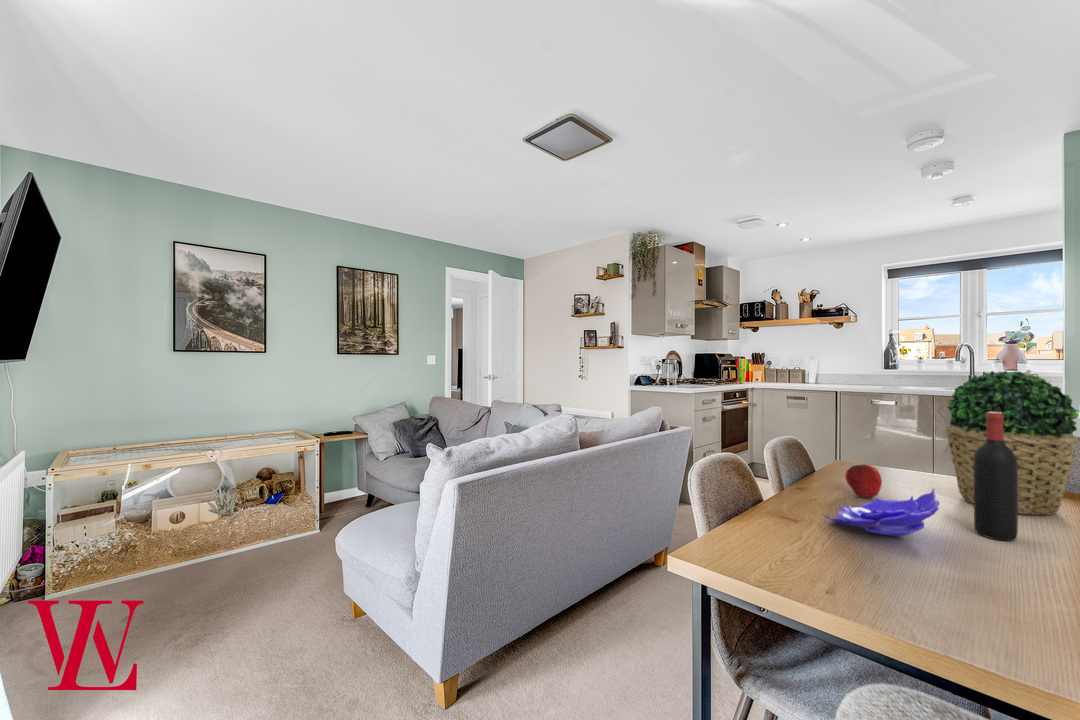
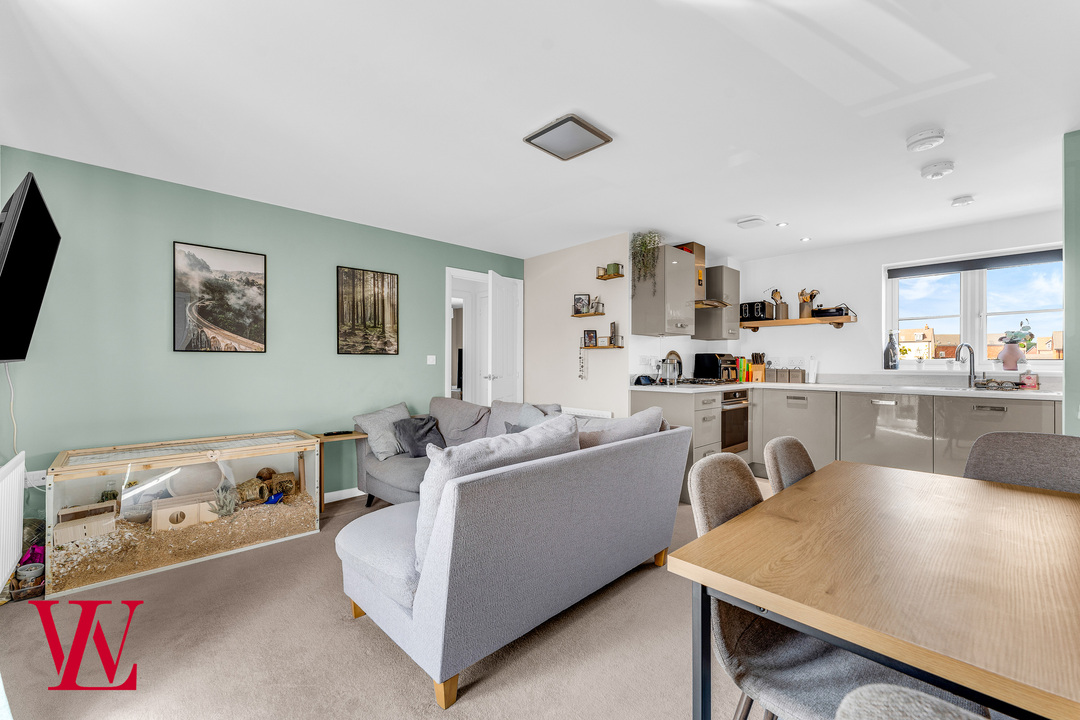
- wine bottle [973,412,1019,542]
- apple [844,463,883,498]
- potted plant [946,370,1080,516]
- decorative bowl [822,487,940,537]
